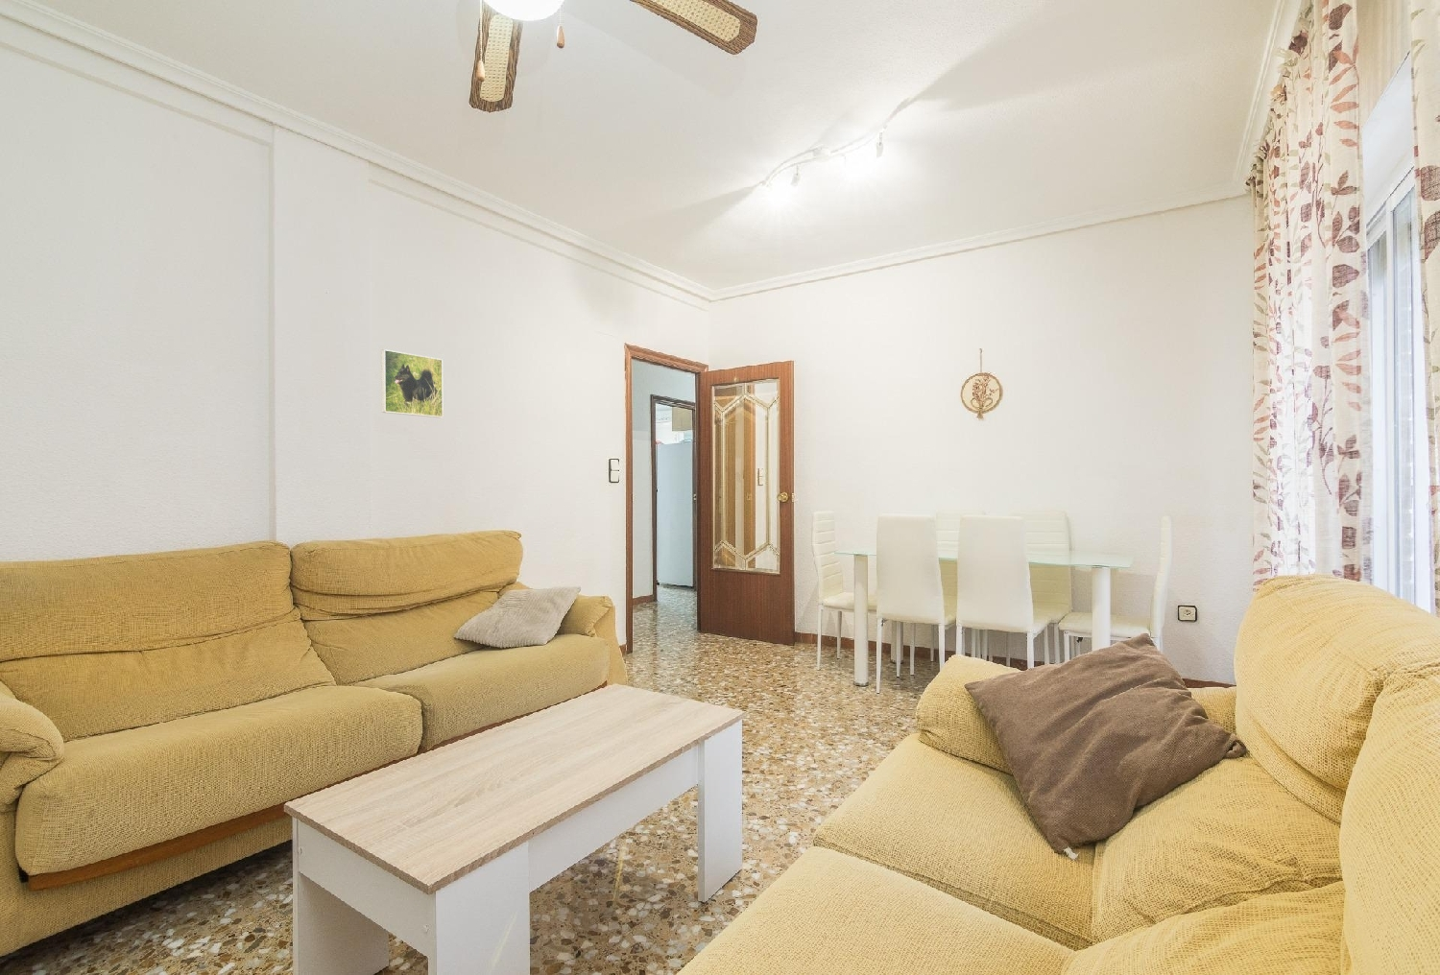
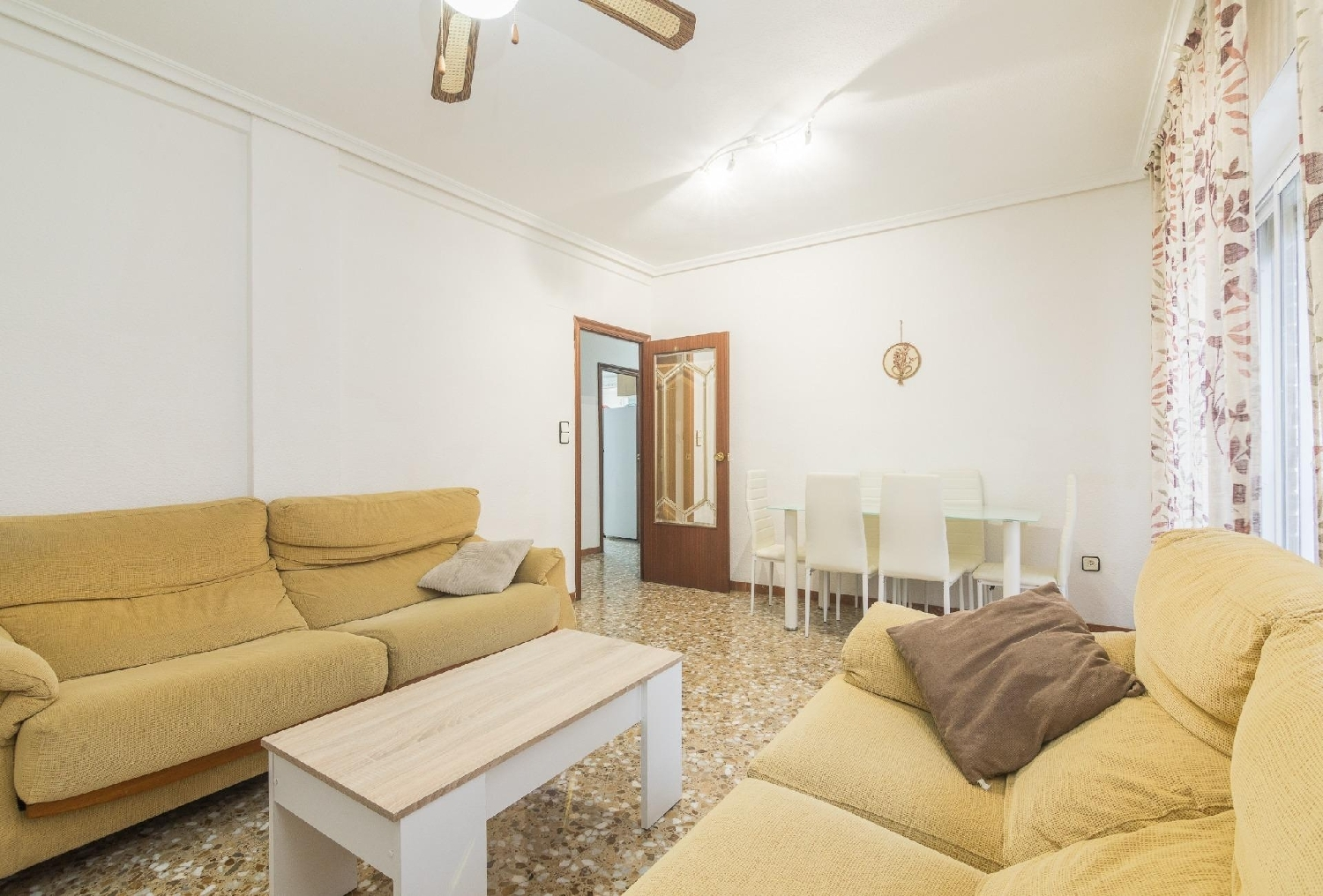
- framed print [380,348,444,419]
